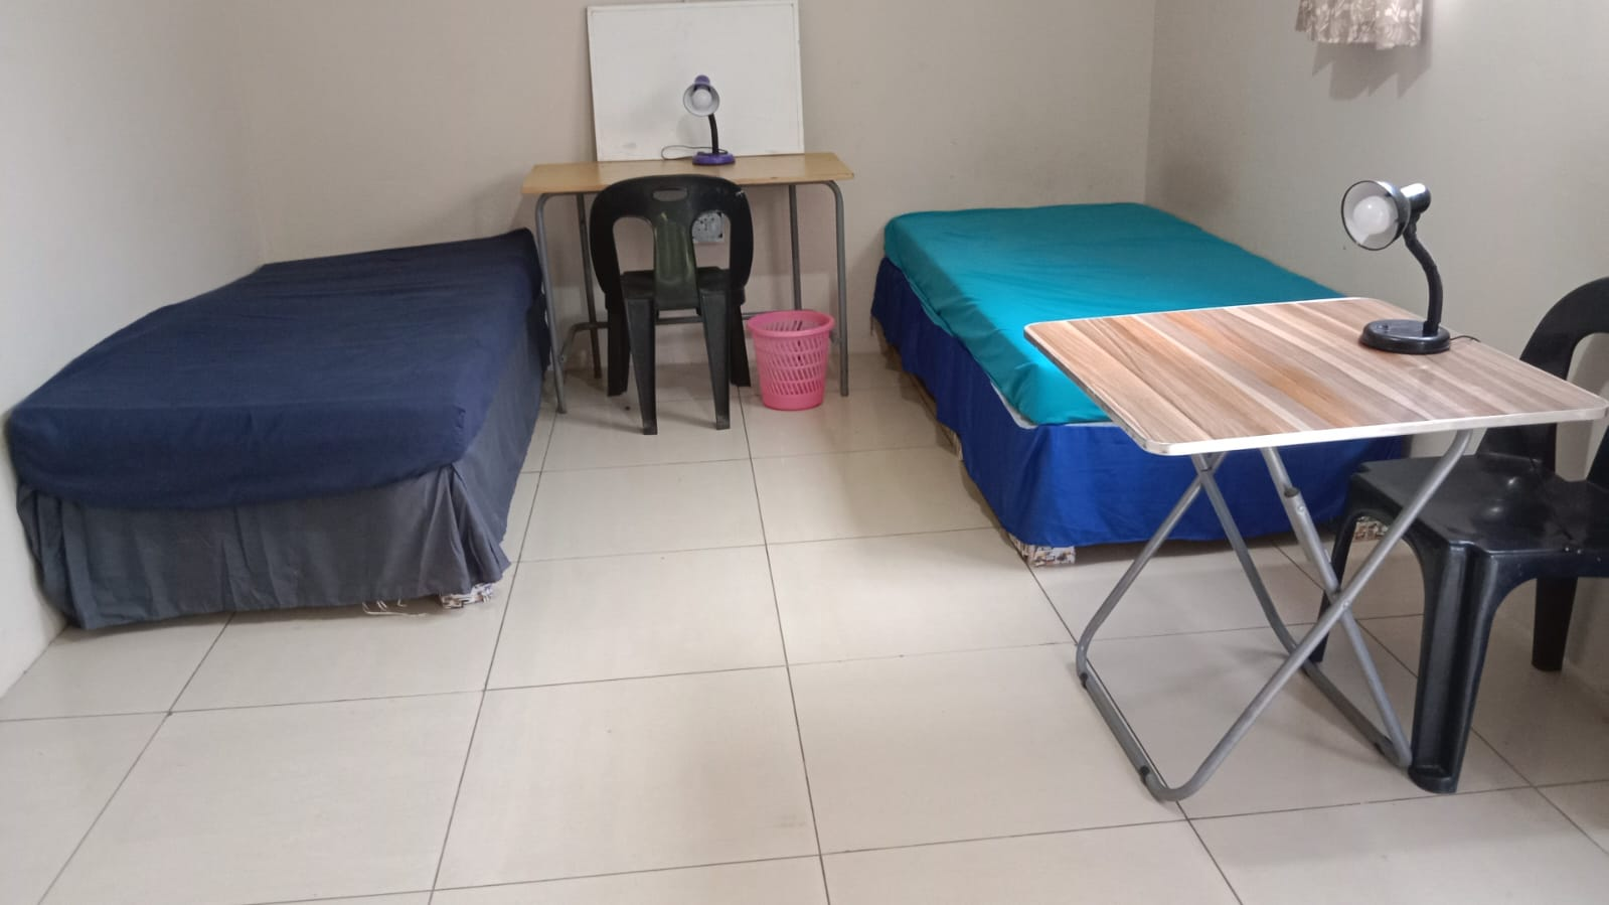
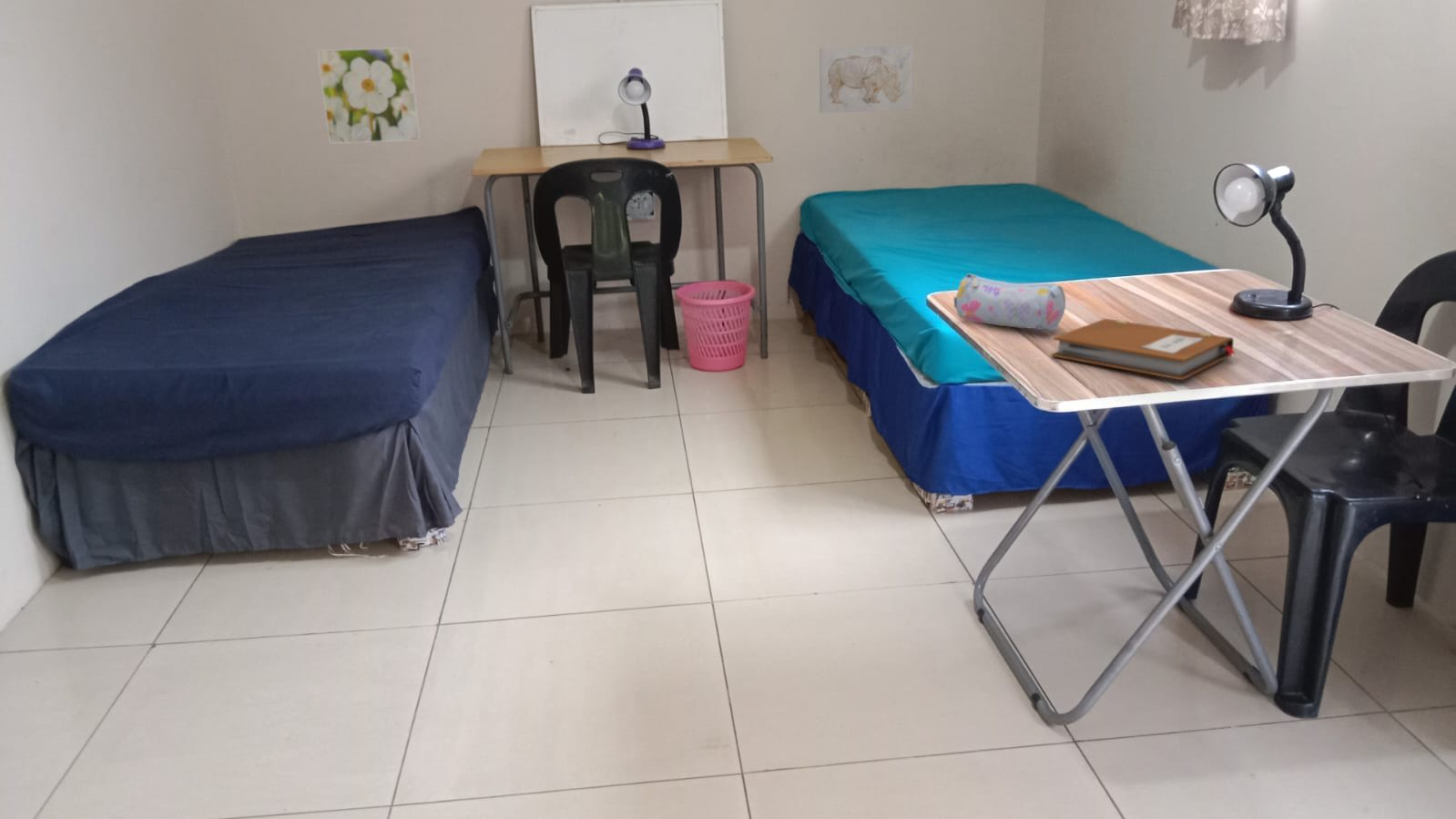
+ wall art [819,45,914,114]
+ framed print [316,46,423,145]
+ pencil case [953,273,1066,332]
+ notebook [1051,318,1237,381]
